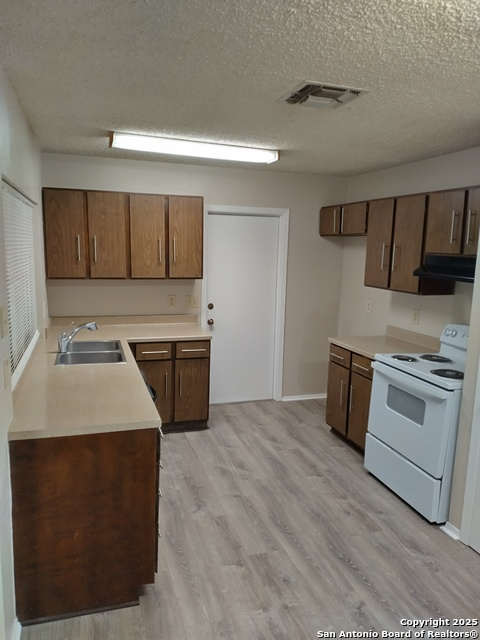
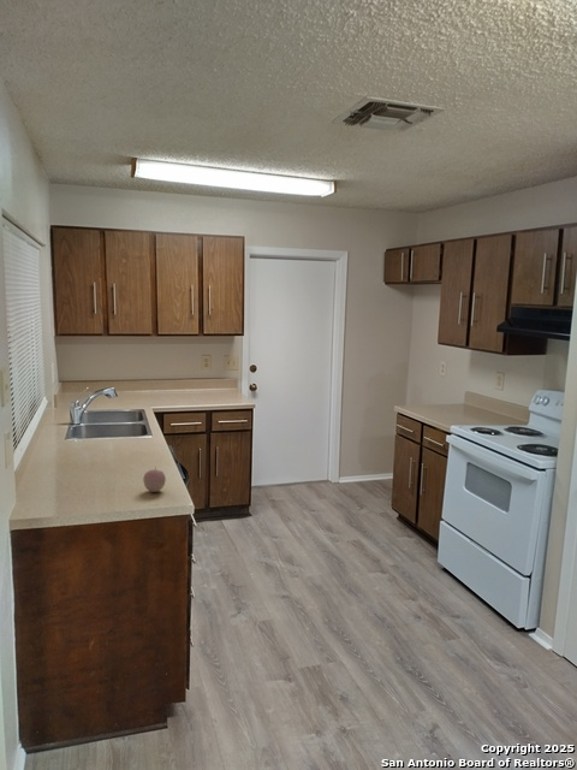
+ apple [142,467,167,493]
